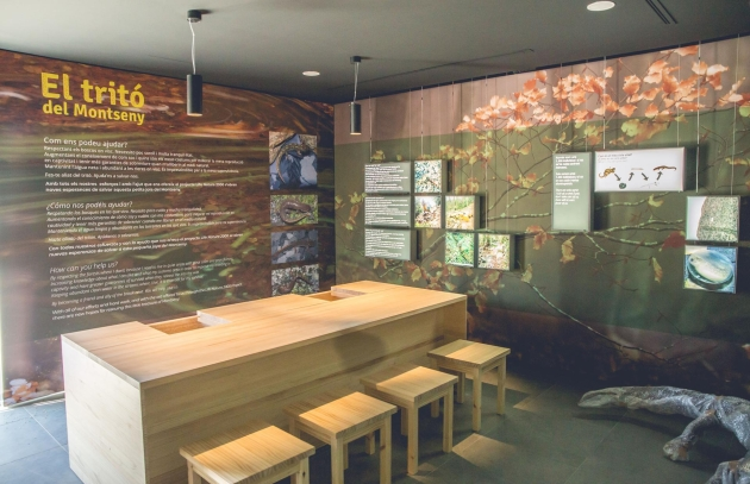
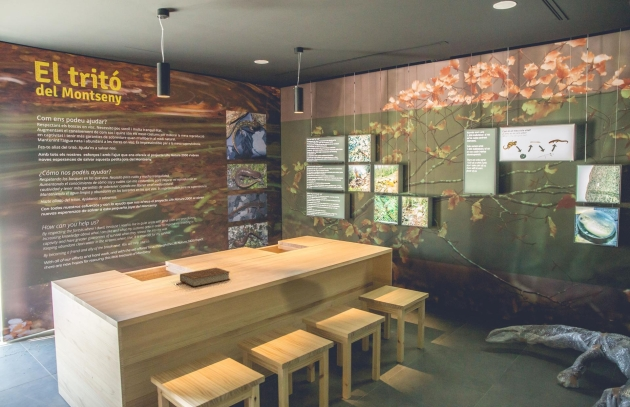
+ book [177,267,230,288]
